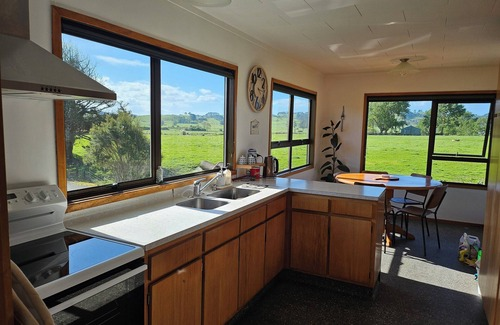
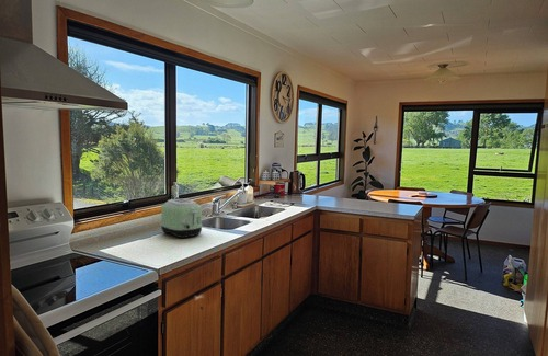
+ toaster [160,198,204,239]
